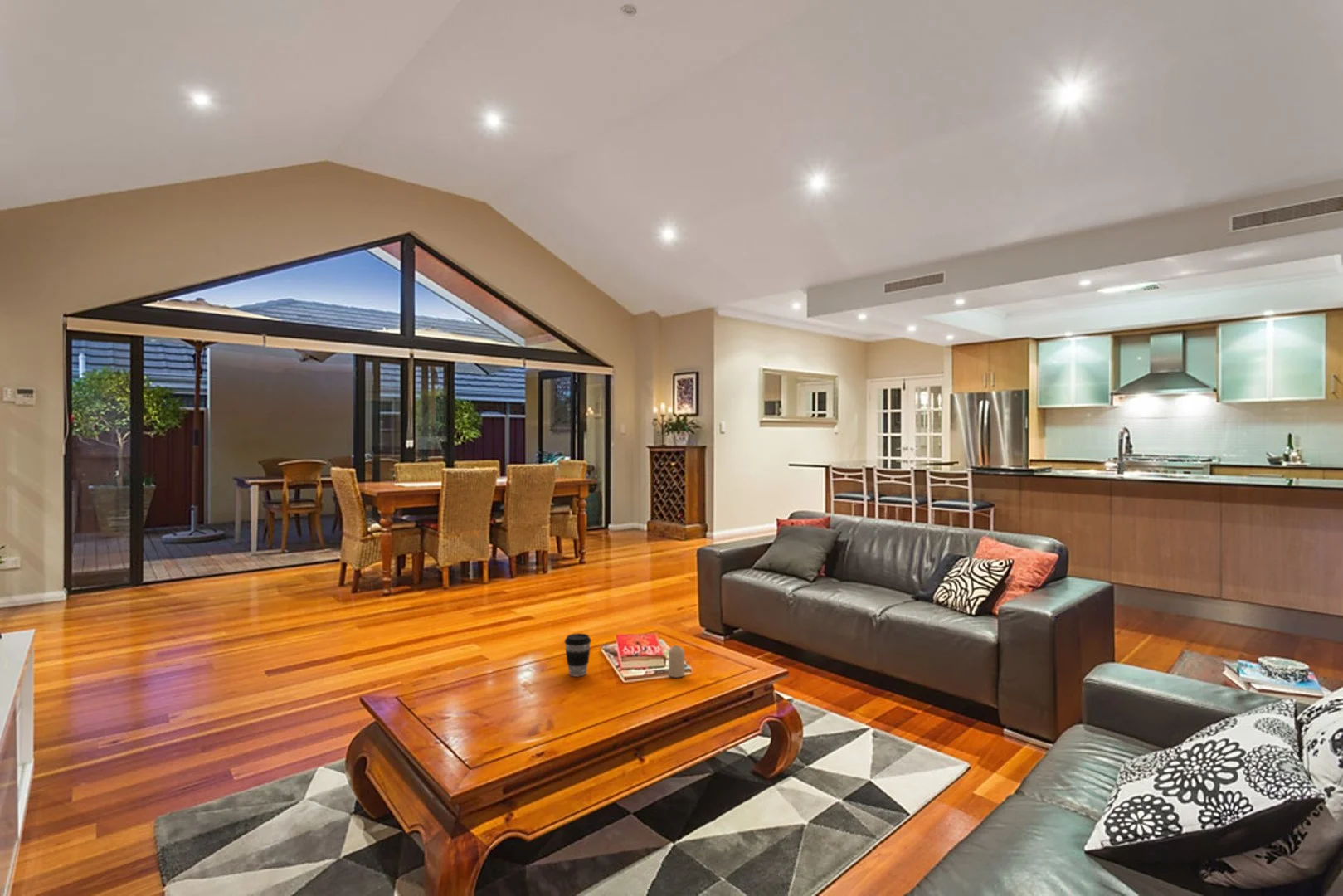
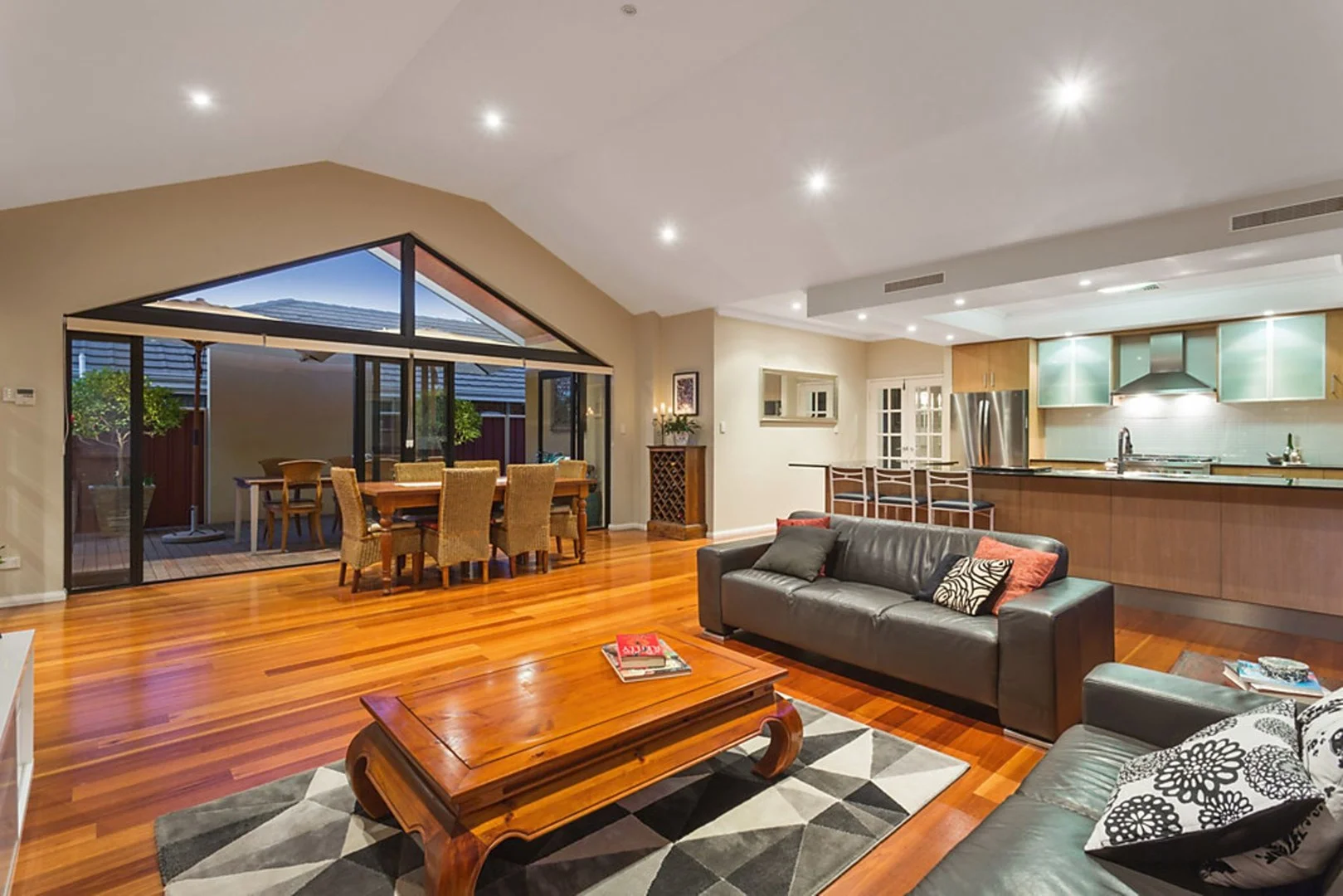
- candle [668,645,685,679]
- coffee cup [563,632,592,677]
